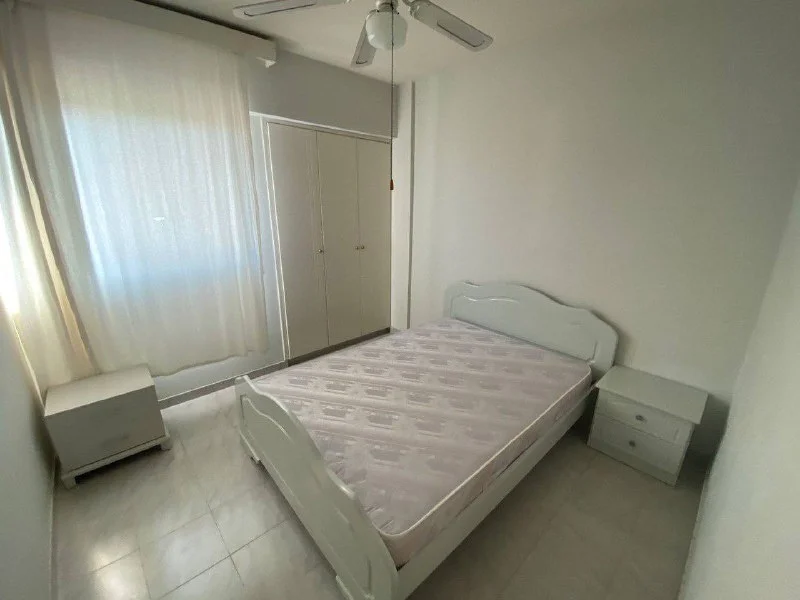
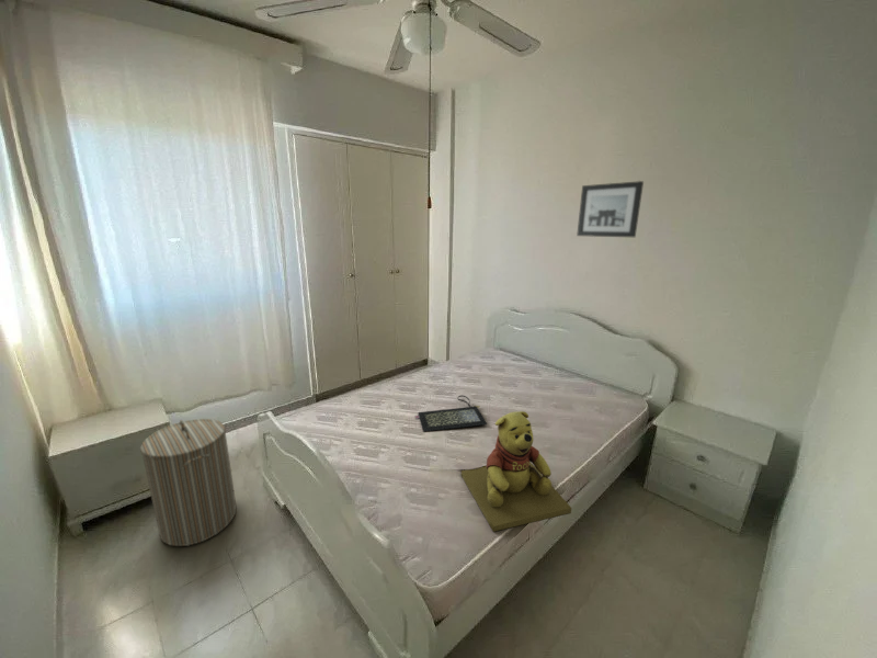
+ clutch bag [414,395,488,433]
+ laundry hamper [139,418,238,547]
+ wall art [576,180,645,238]
+ teddy bear [460,410,572,533]
